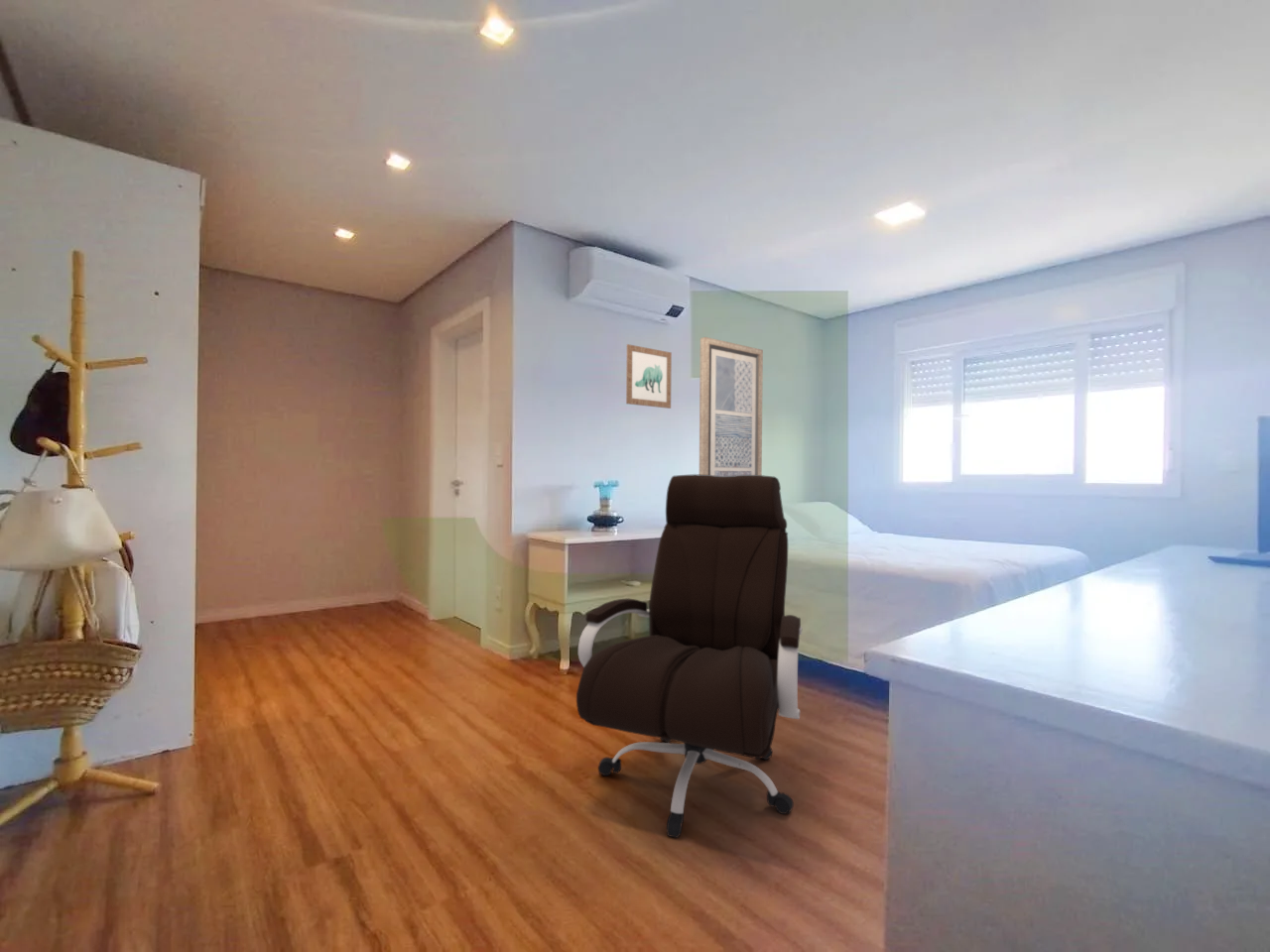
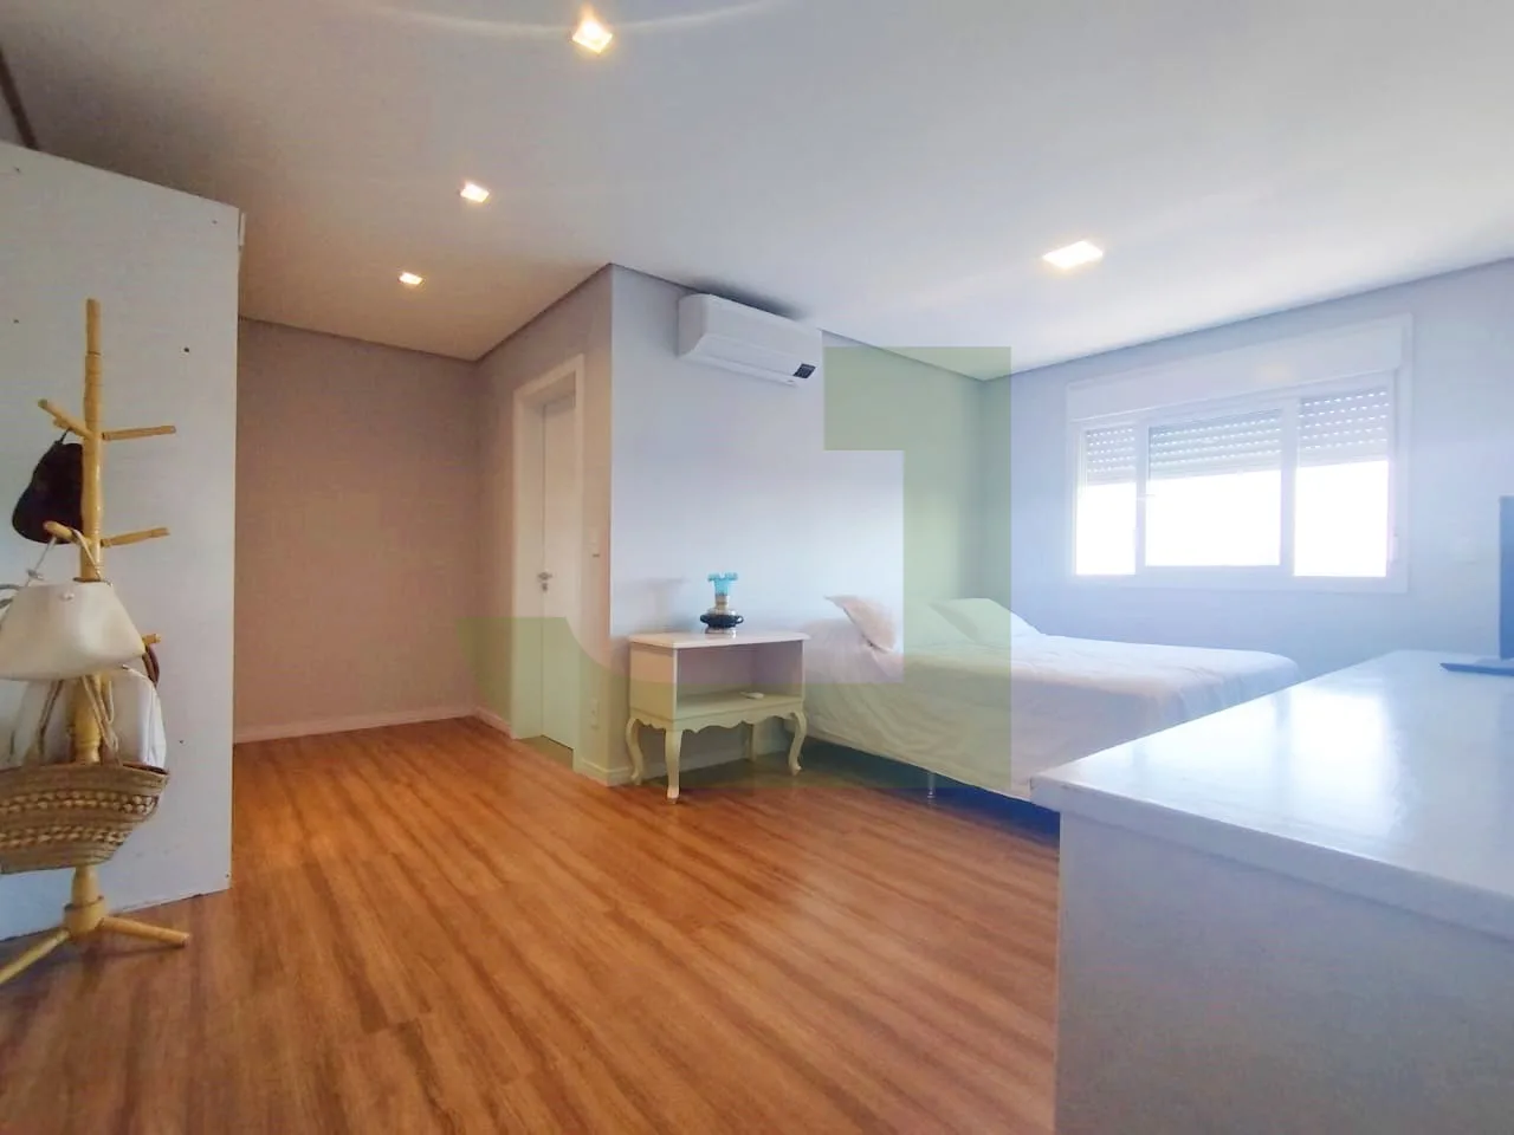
- wall art [699,336,764,476]
- office chair [575,473,803,839]
- wall art [625,343,673,410]
